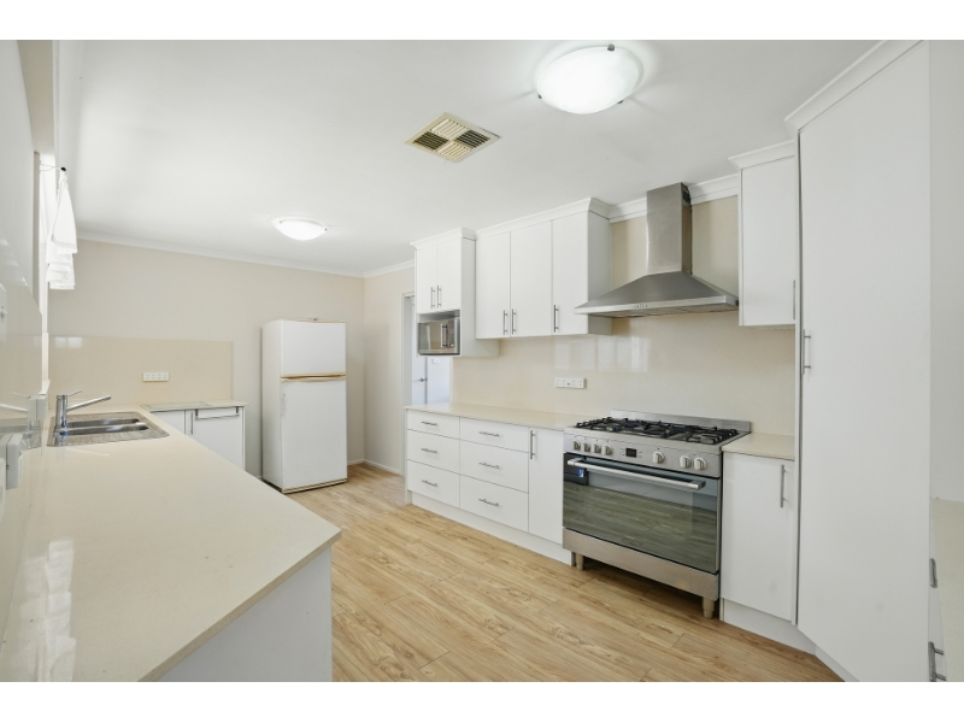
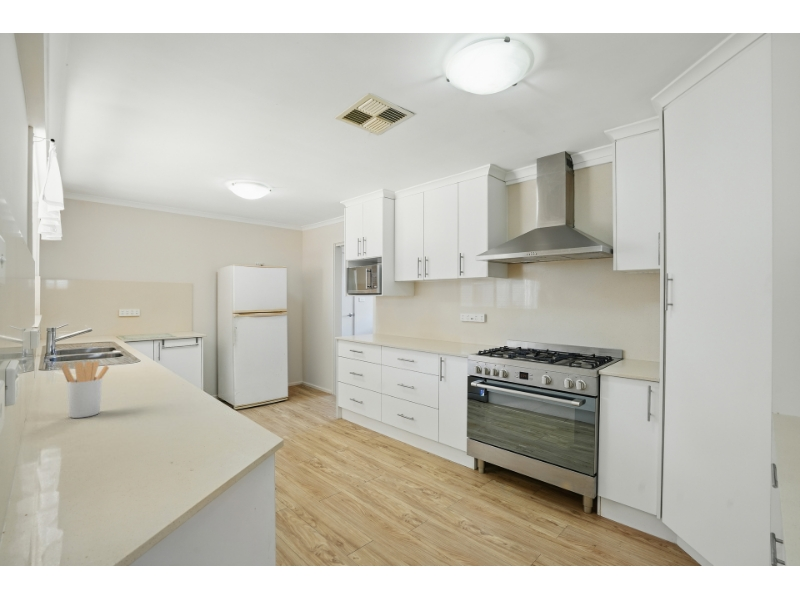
+ utensil holder [61,360,110,419]
